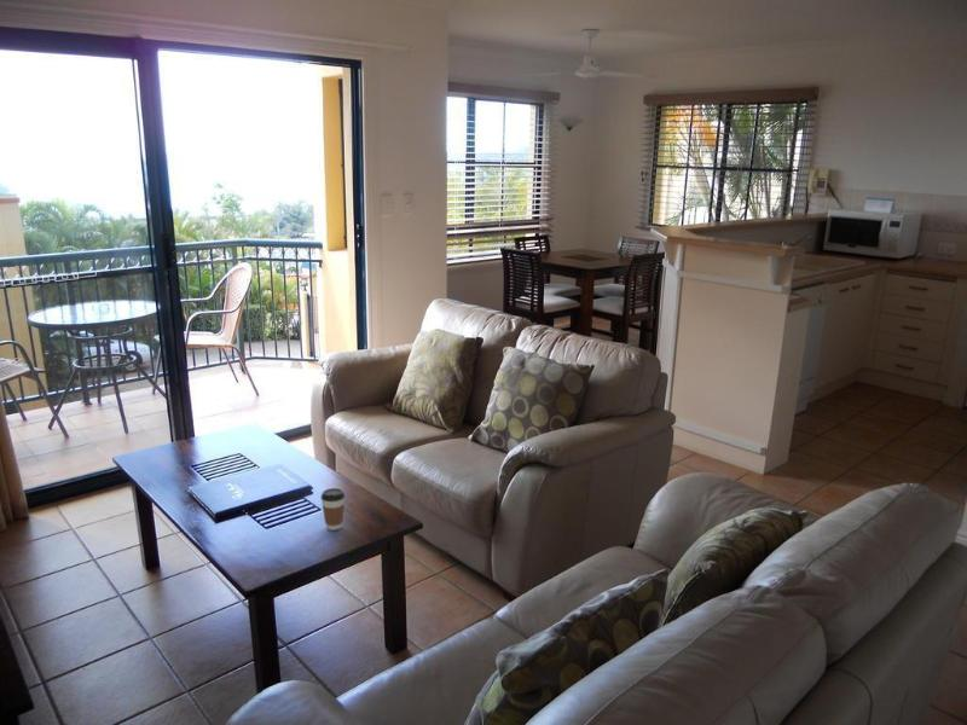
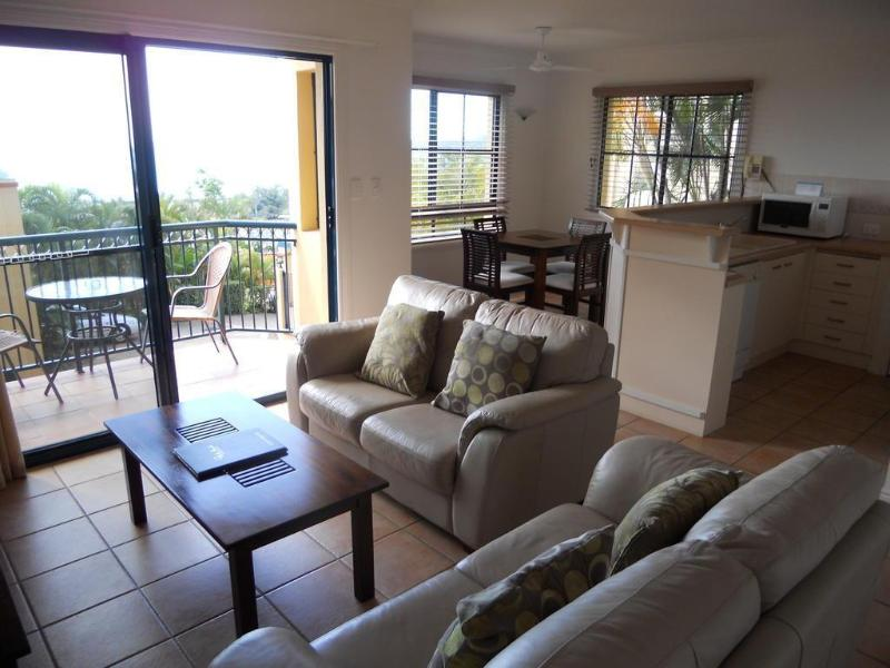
- coffee cup [319,487,346,532]
